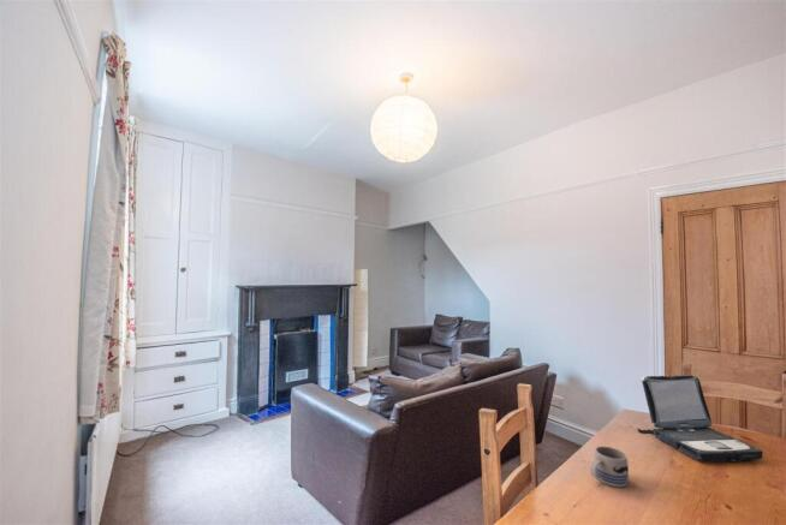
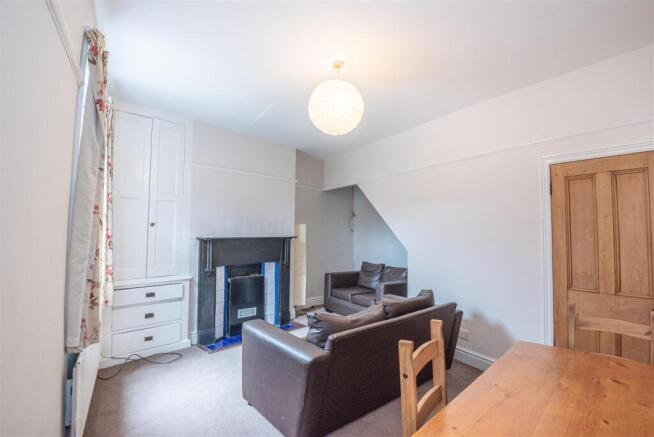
- mug [589,445,630,488]
- laptop [637,374,764,463]
